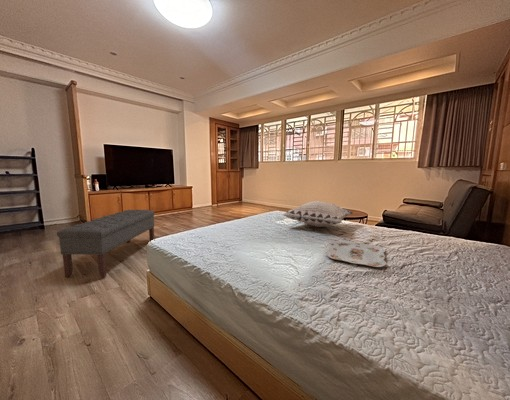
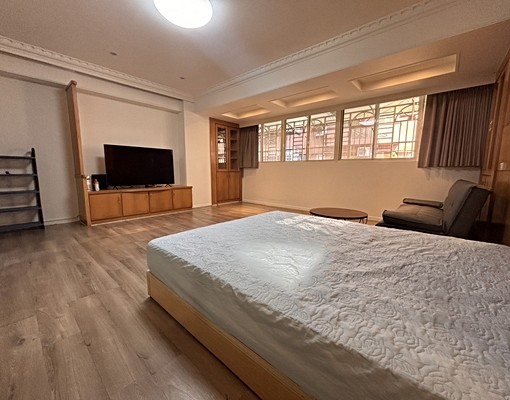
- bench [56,209,156,279]
- decorative pillow [282,200,353,228]
- serving tray [326,240,387,268]
